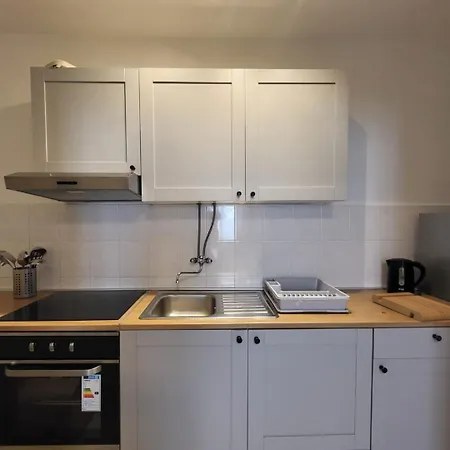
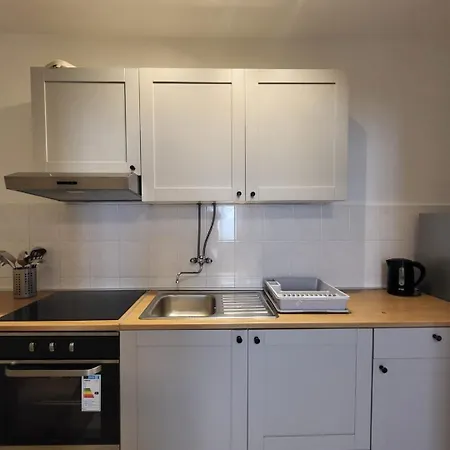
- cutting board [371,291,450,322]
